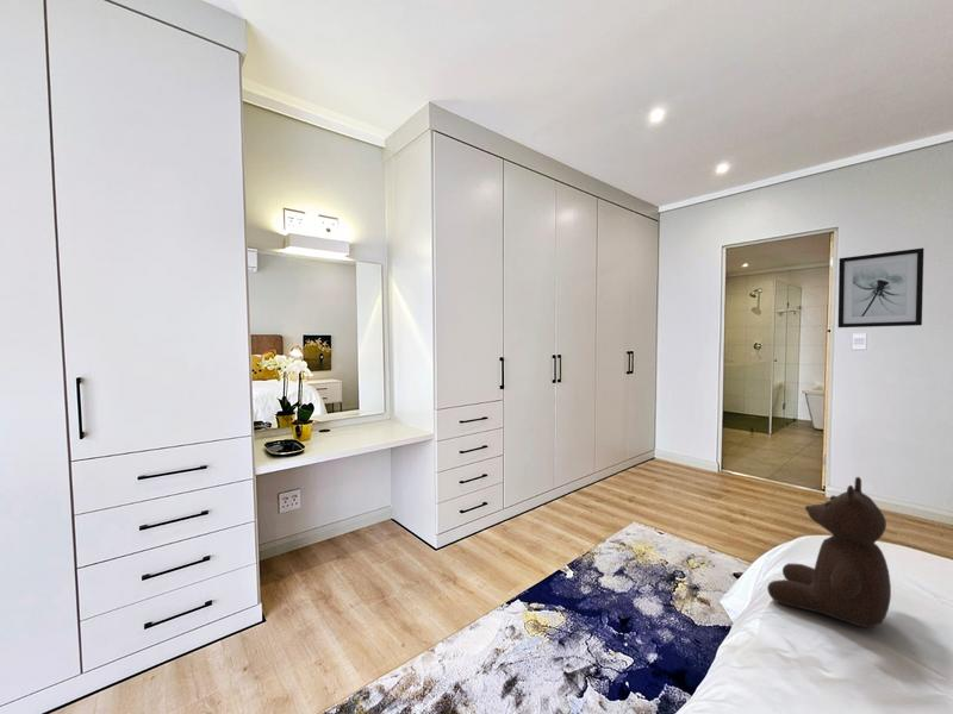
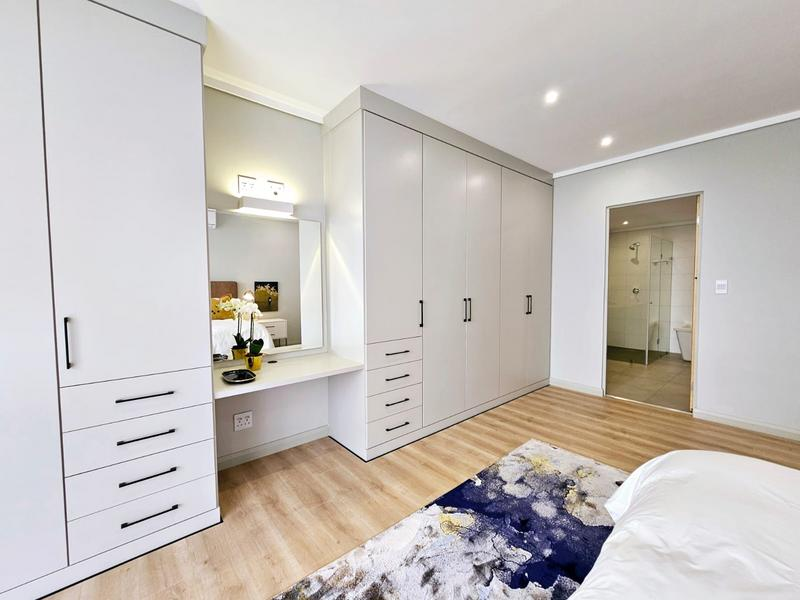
- teddy bear [766,476,892,628]
- wall art [837,246,924,328]
